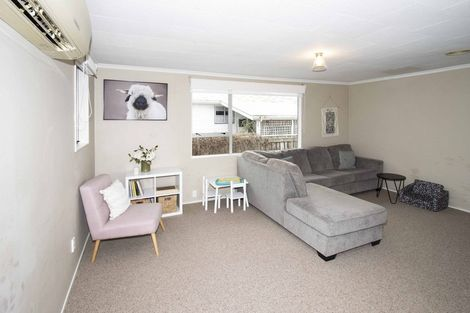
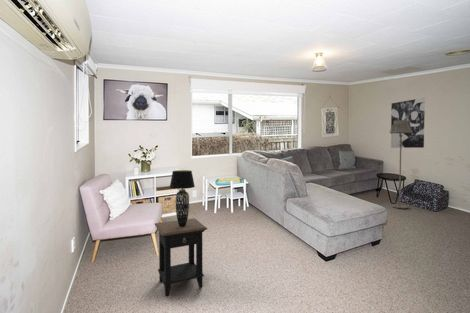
+ wall art [390,97,426,149]
+ table lamp [169,169,196,227]
+ floor lamp [389,120,413,209]
+ side table [154,217,208,298]
